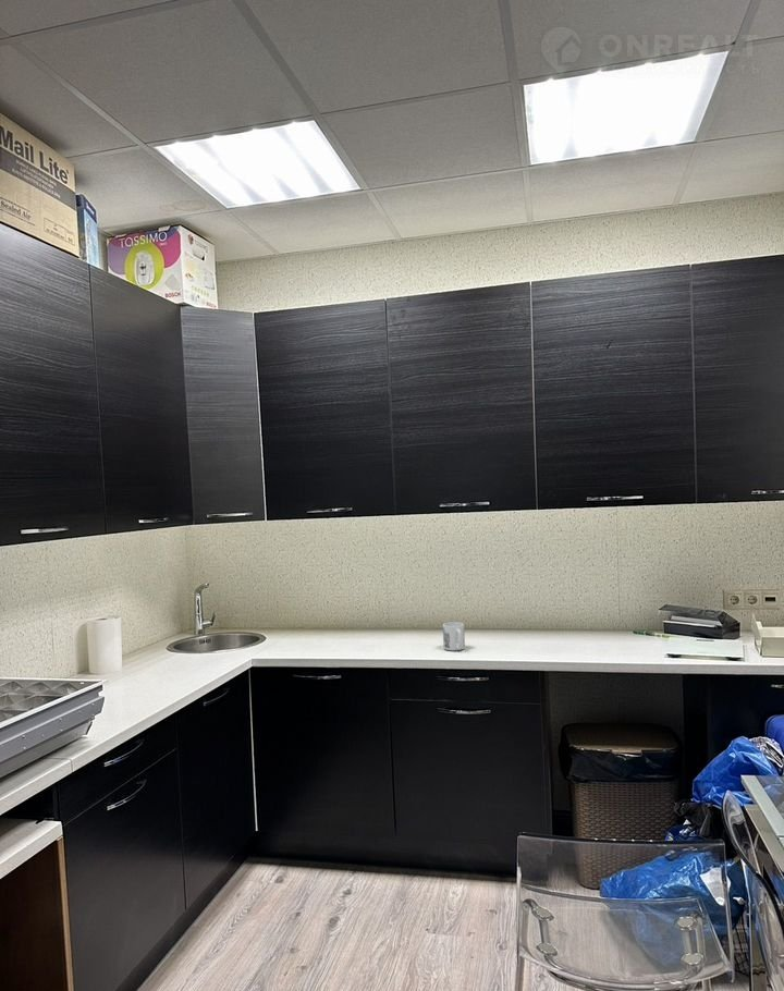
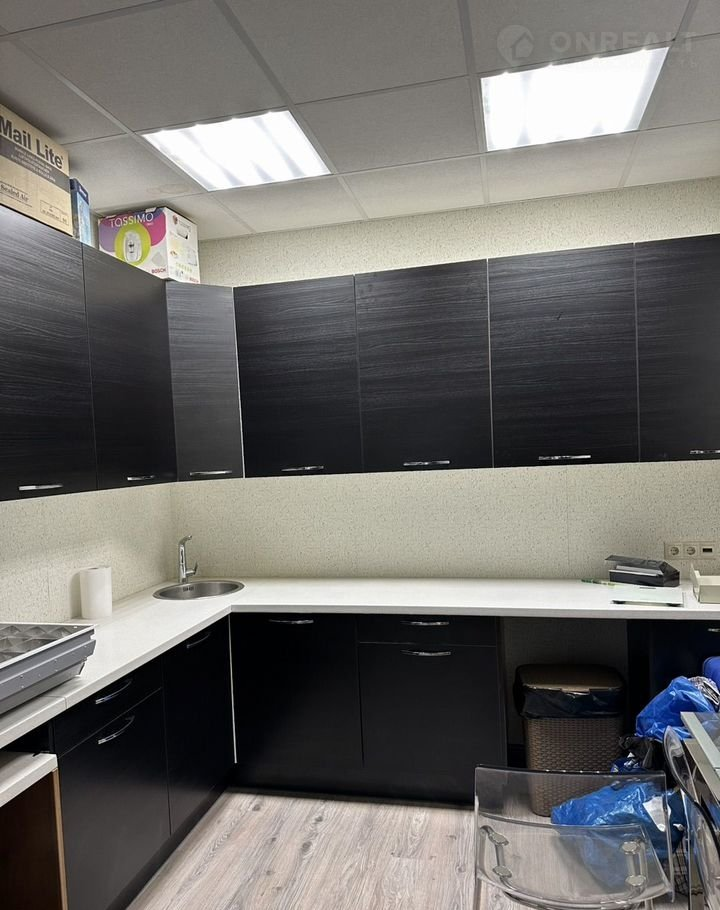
- mug [442,621,466,651]
